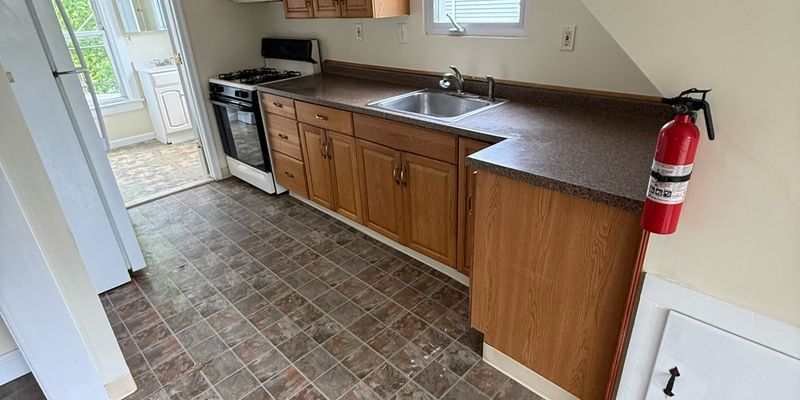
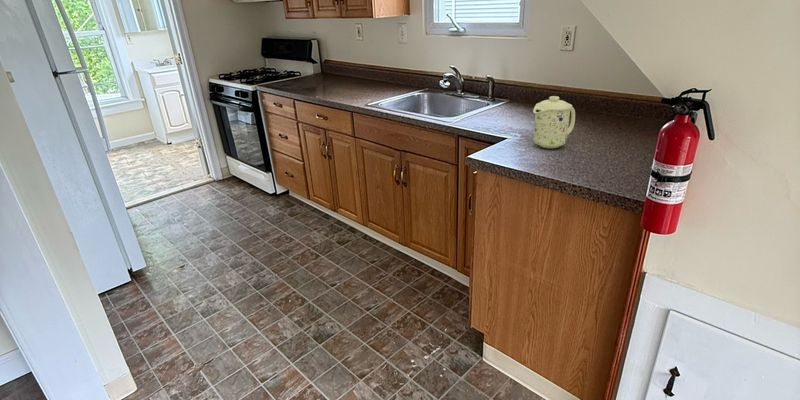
+ mug [532,95,576,149]
